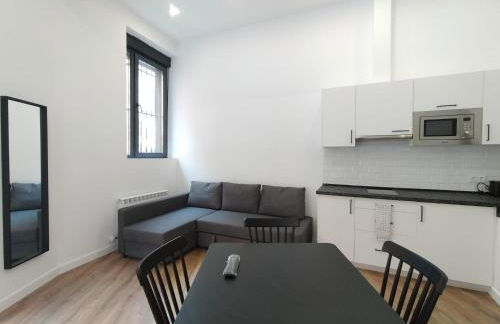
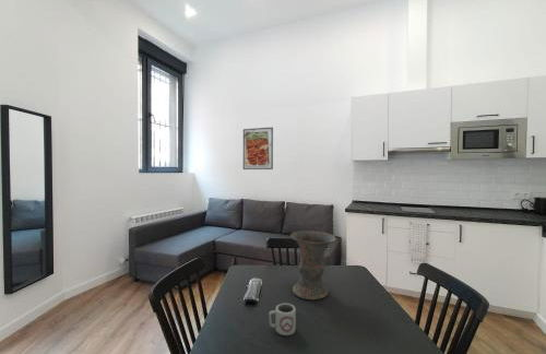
+ vase [289,229,337,300]
+ cup [268,303,297,337]
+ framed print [242,127,274,170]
